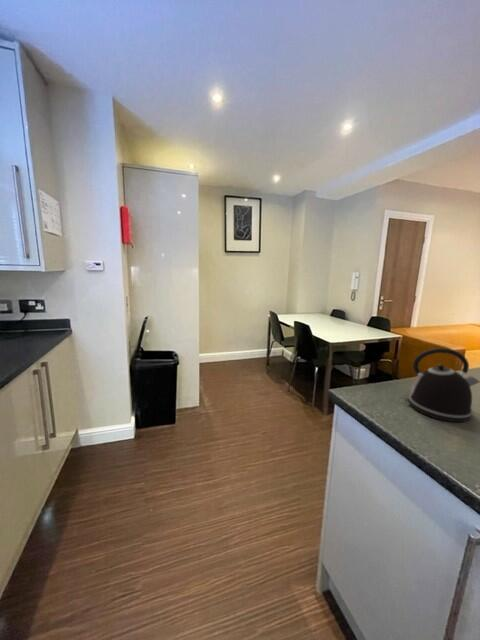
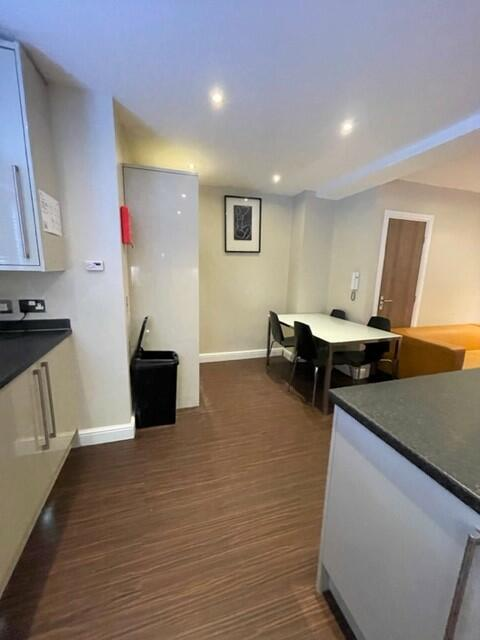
- kettle [404,347,480,423]
